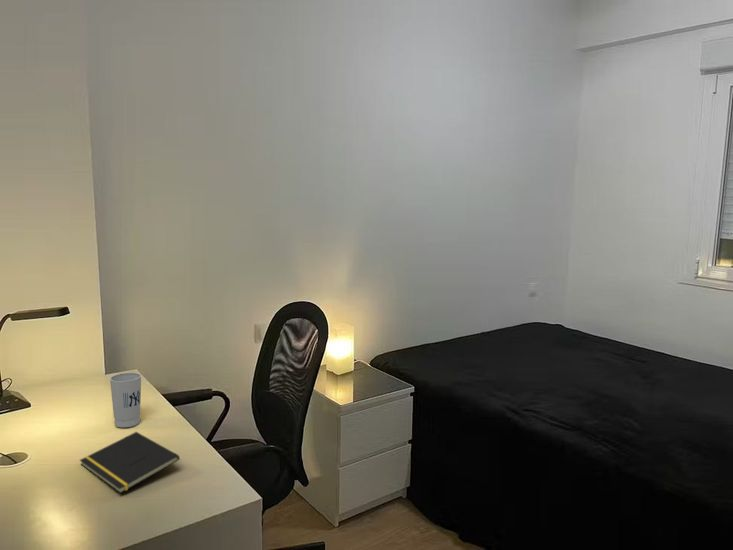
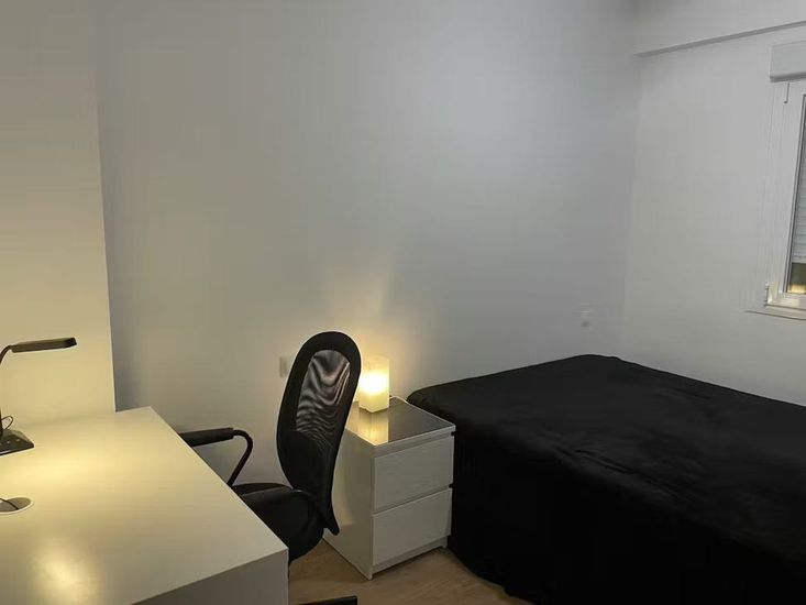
- notepad [79,431,181,494]
- cup [109,372,142,428]
